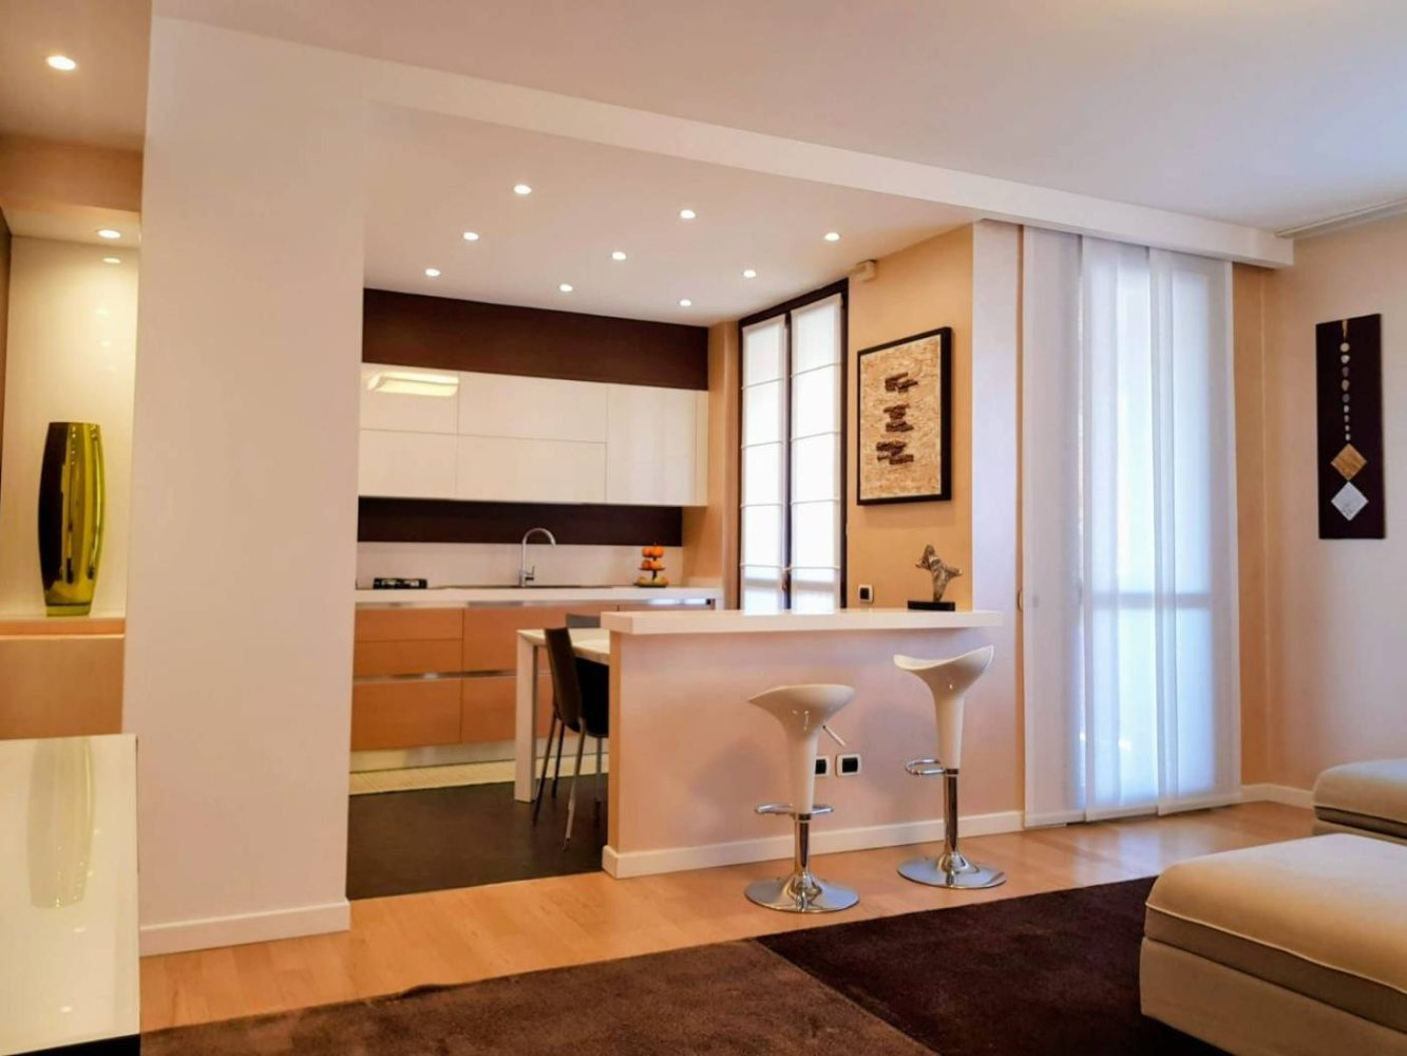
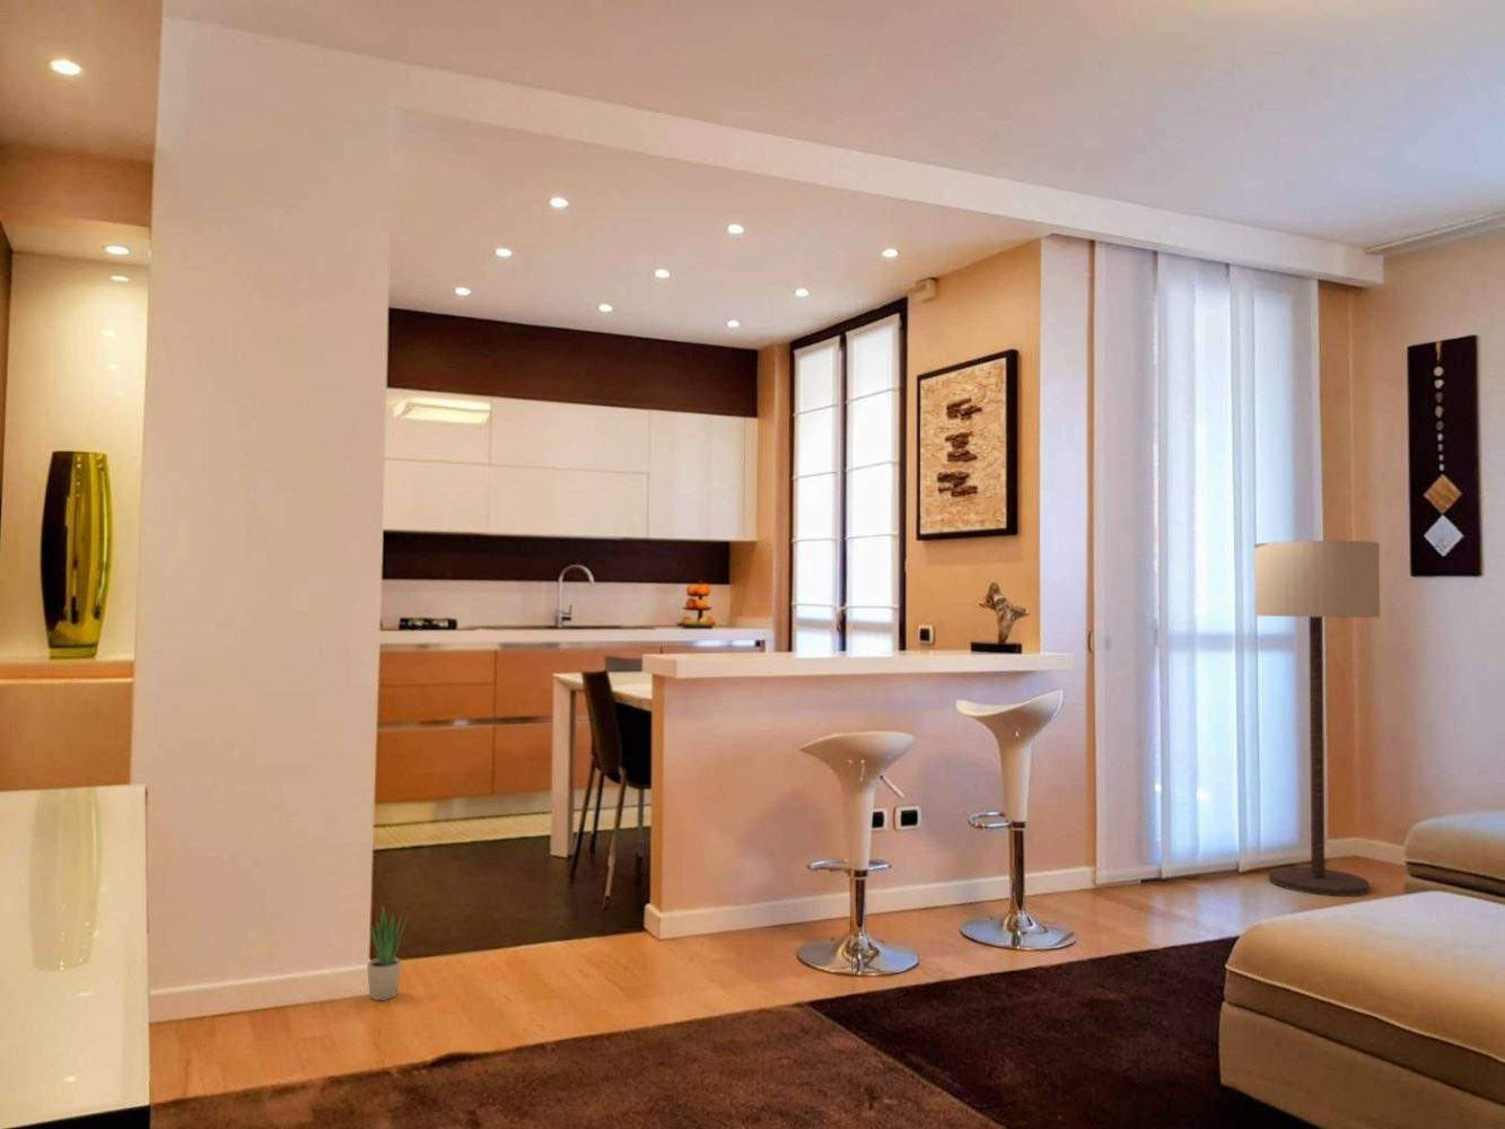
+ potted plant [365,902,409,1001]
+ floor lamp [1254,540,1380,898]
